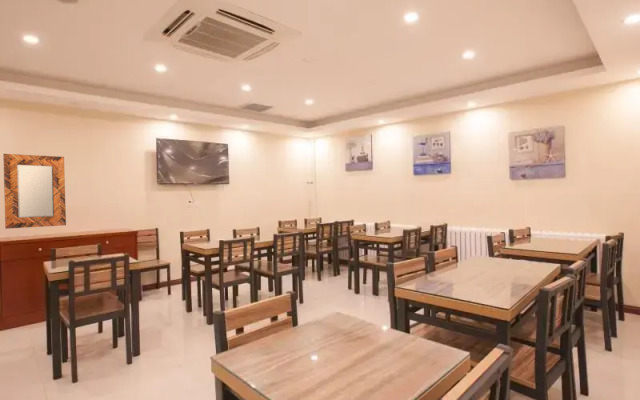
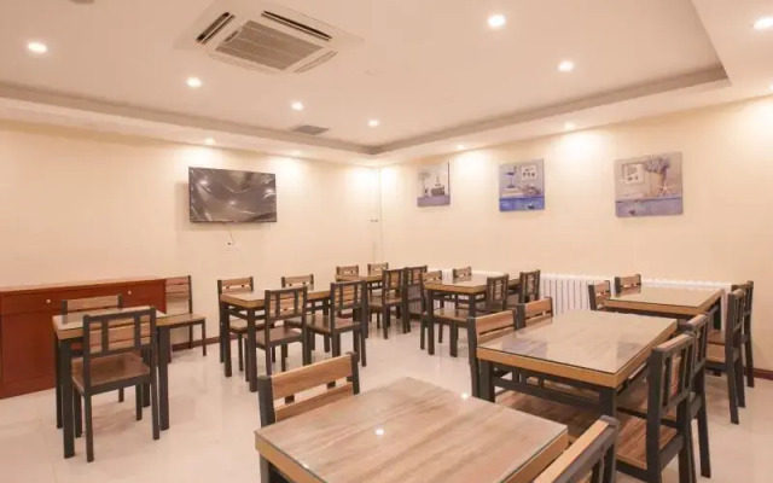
- home mirror [2,153,67,230]
